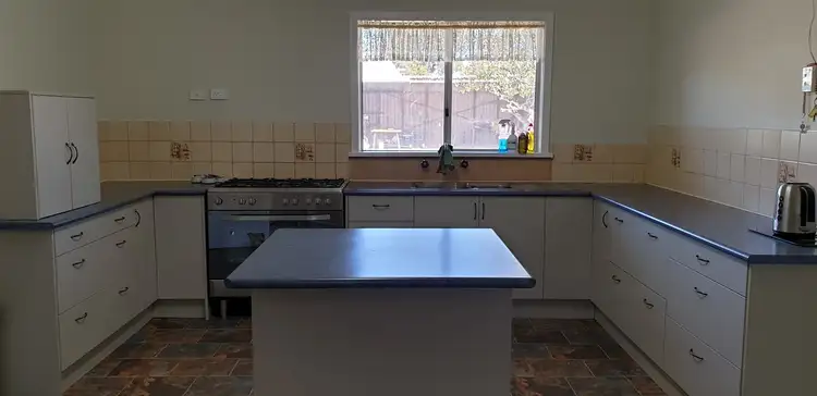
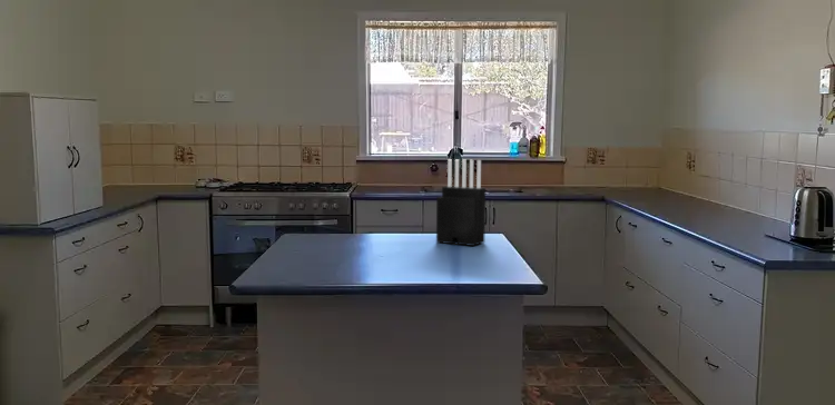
+ knife block [435,158,487,247]
